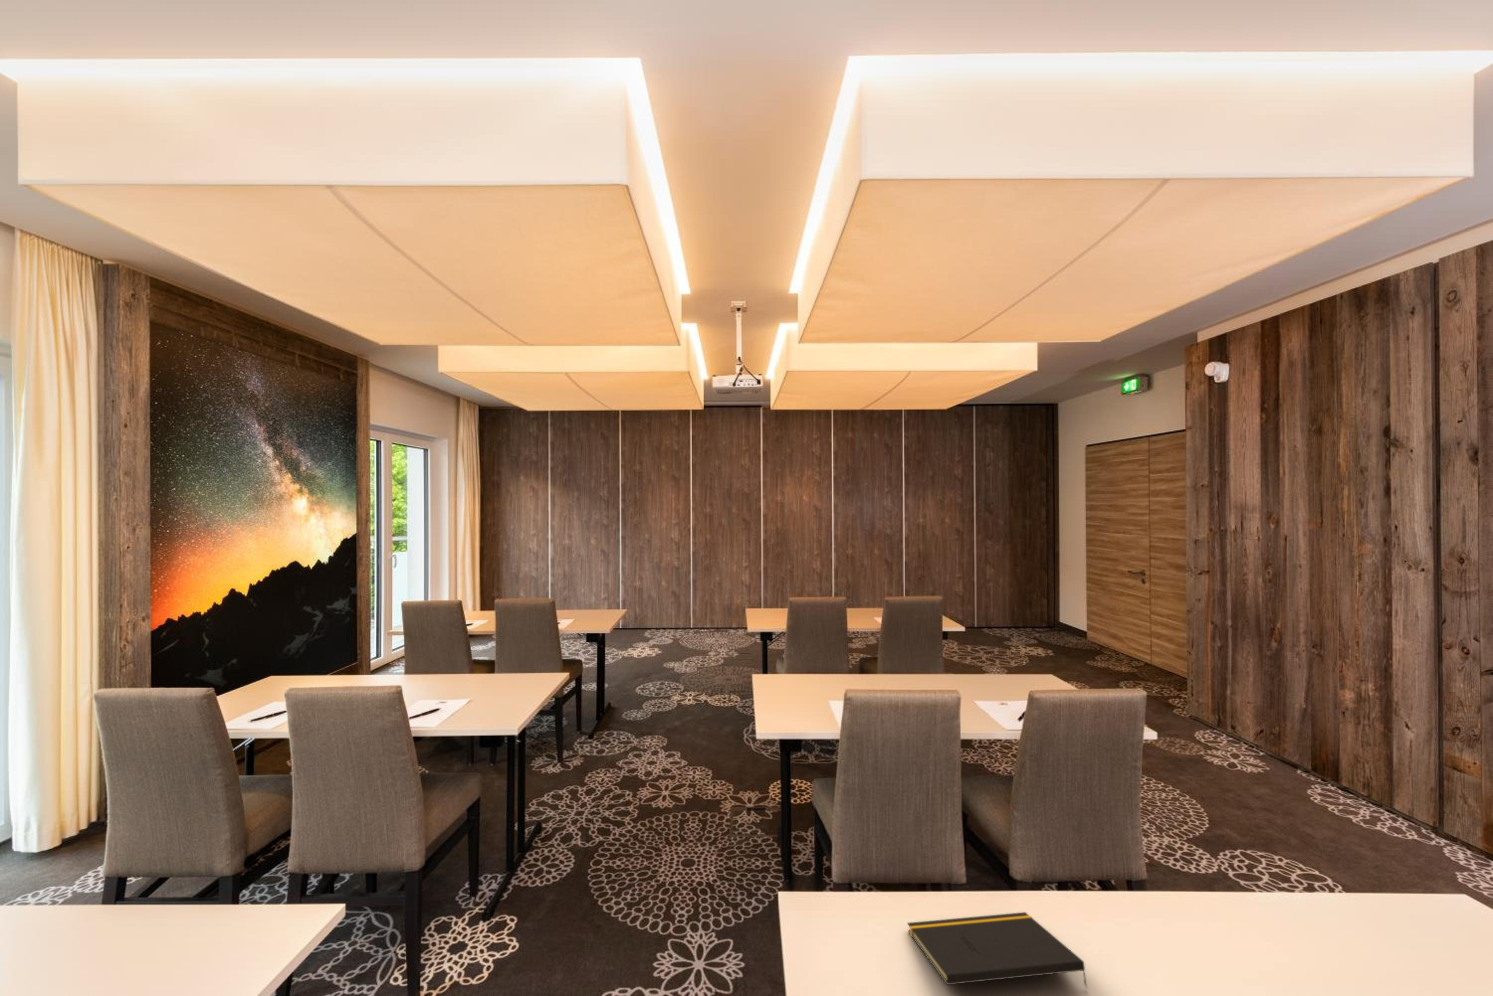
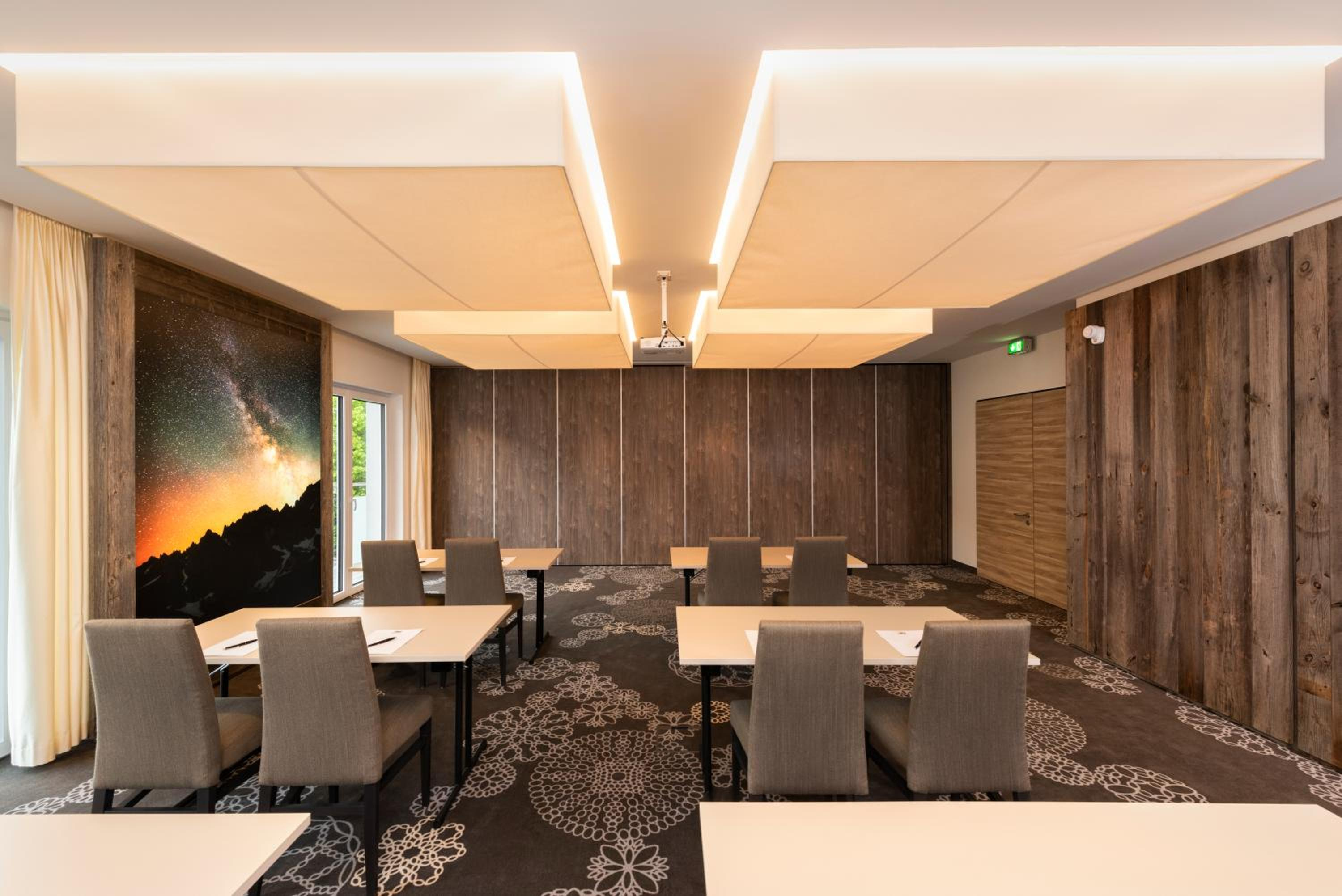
- notepad [907,912,1088,990]
